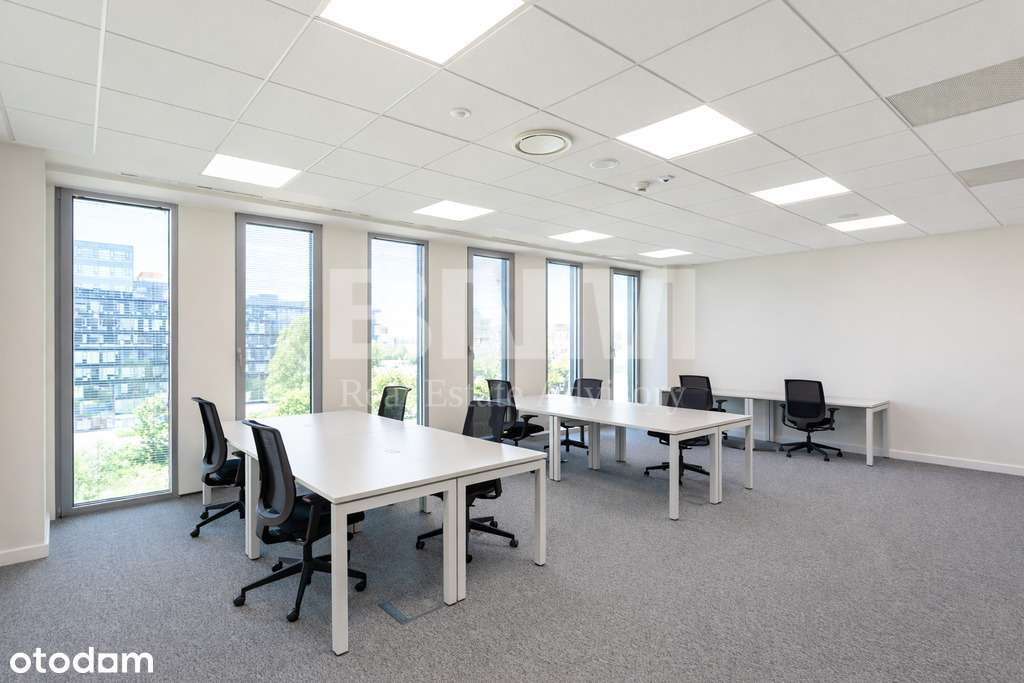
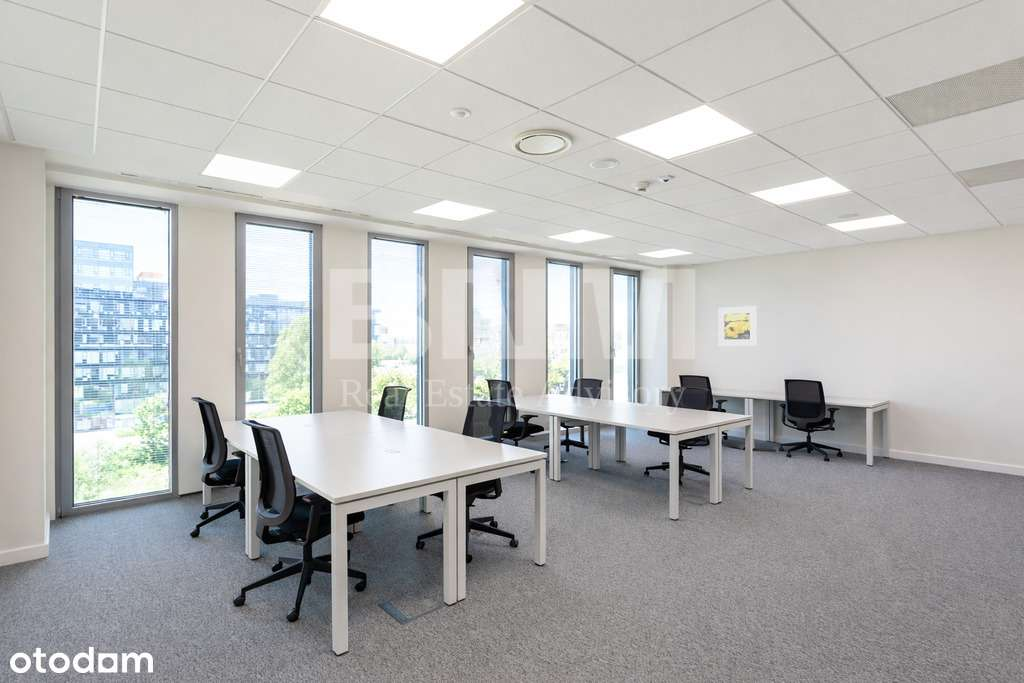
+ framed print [717,305,758,347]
